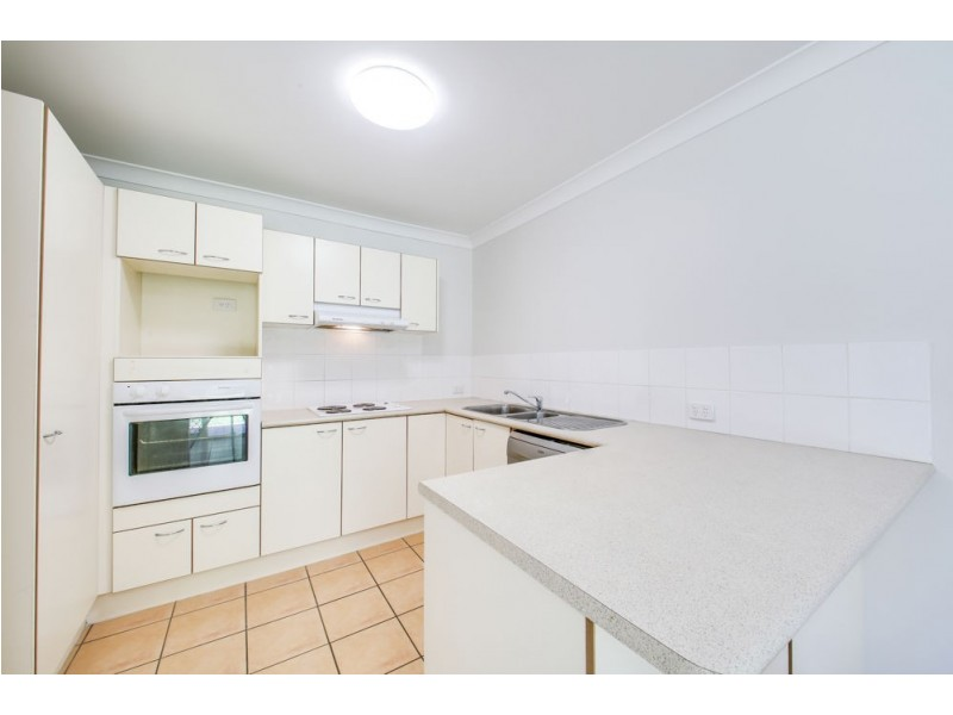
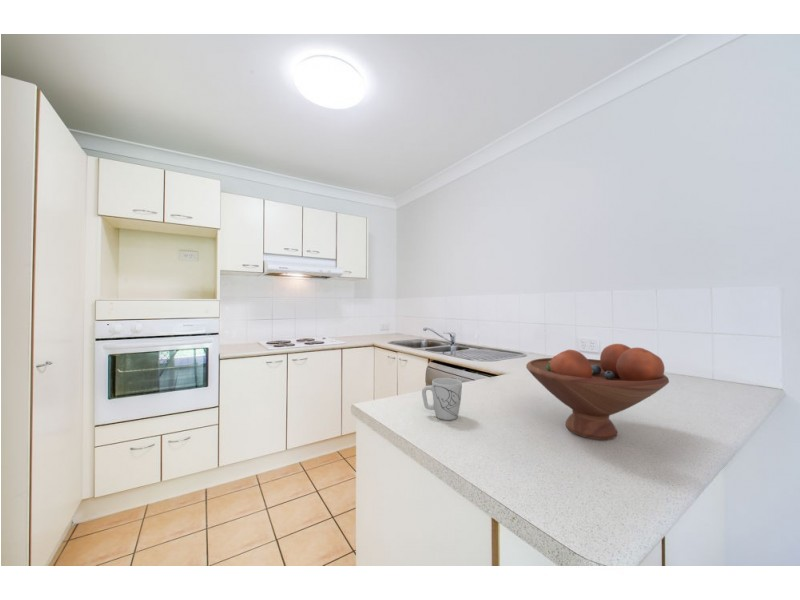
+ mug [421,377,463,421]
+ fruit bowl [525,343,670,441]
